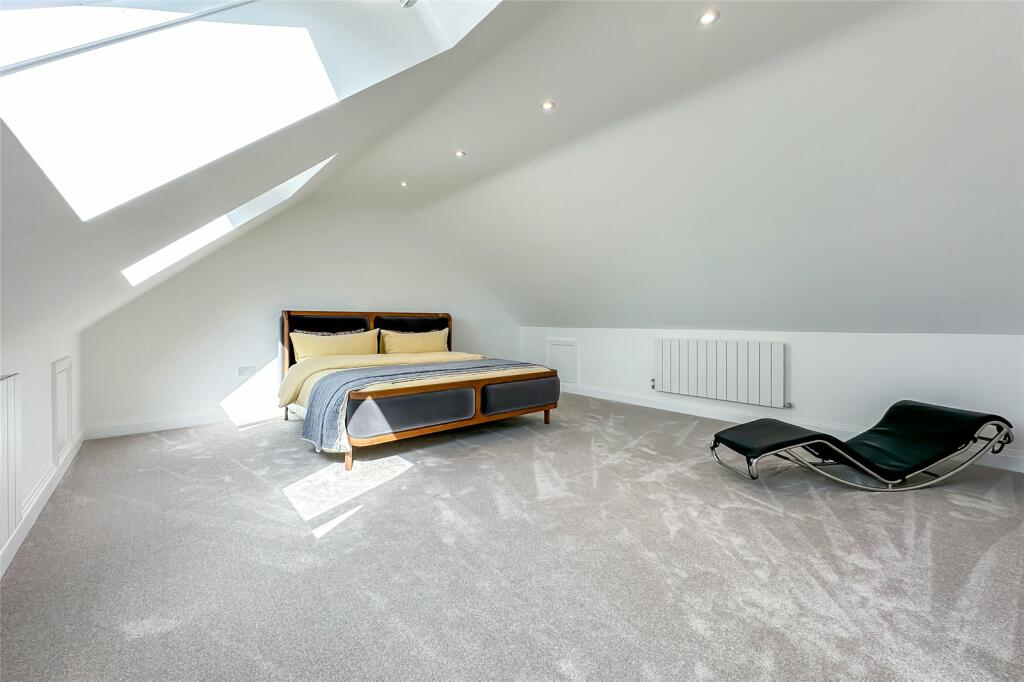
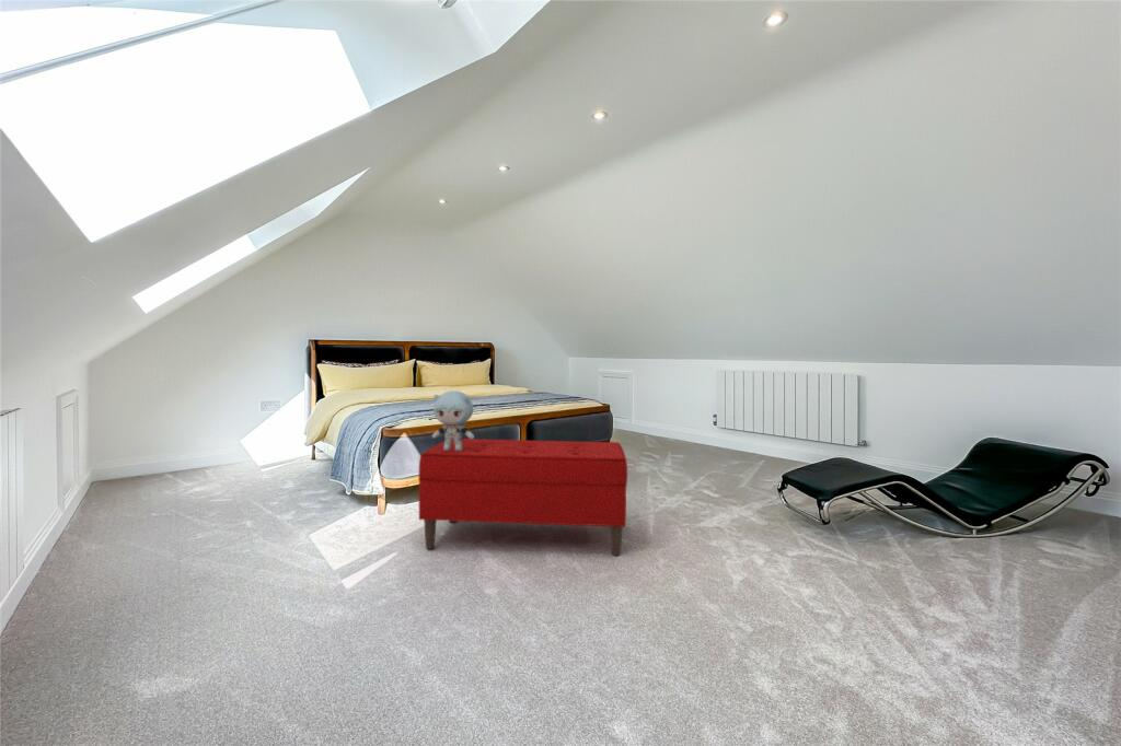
+ plush toy [431,389,475,452]
+ bench [417,438,628,557]
